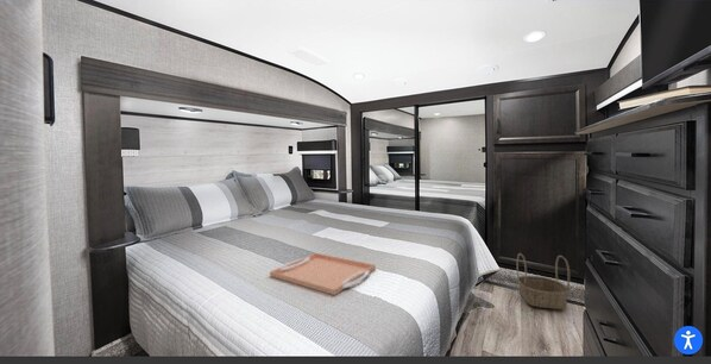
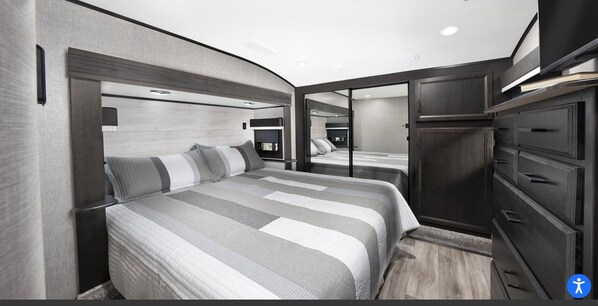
- basket [516,252,571,310]
- serving tray [269,252,377,296]
